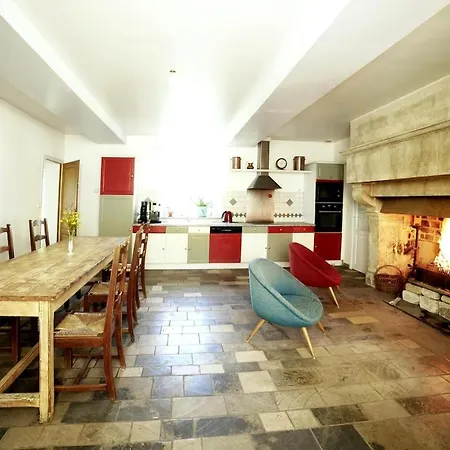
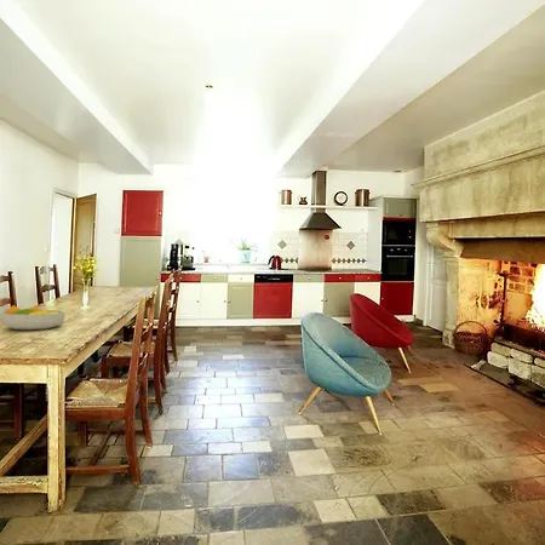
+ fruit bowl [0,304,67,331]
